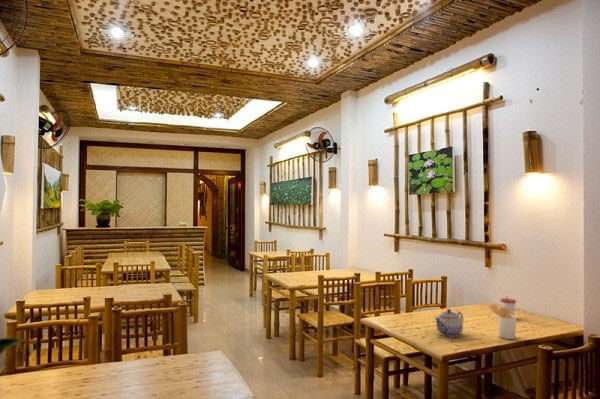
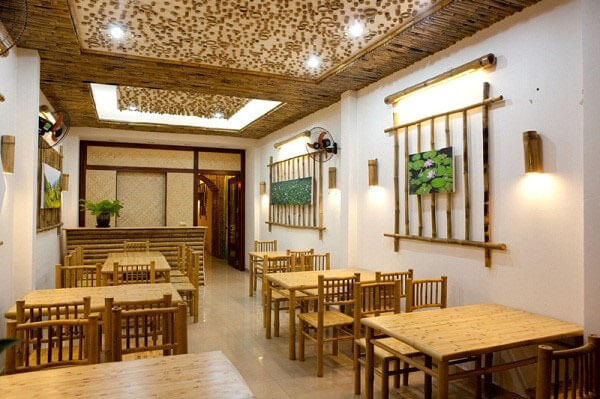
- utensil holder [487,304,517,340]
- cup [499,297,517,316]
- teapot [434,308,465,338]
